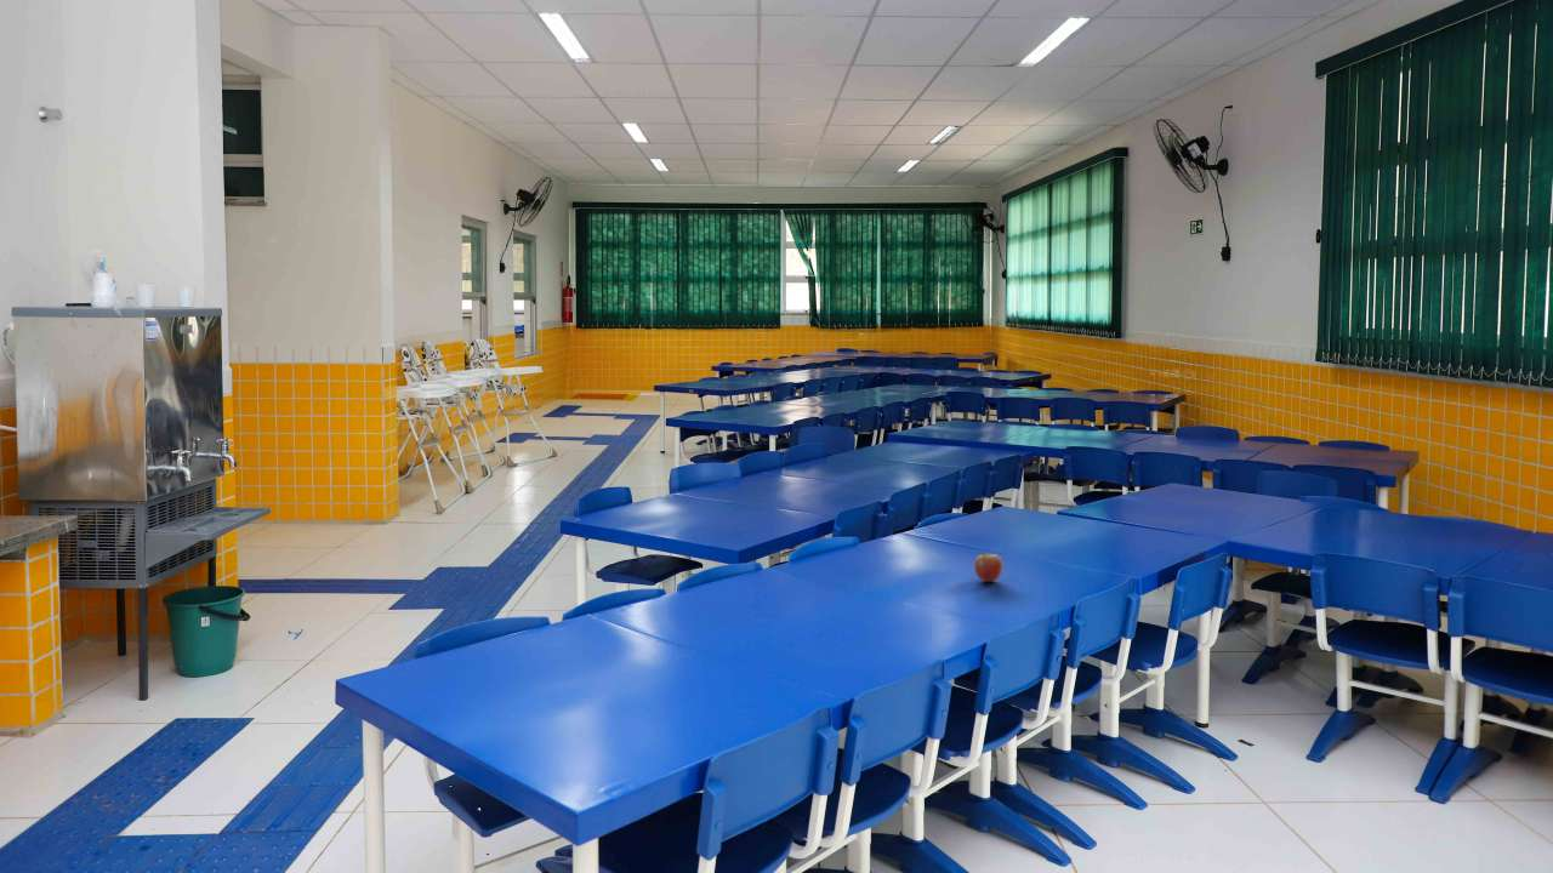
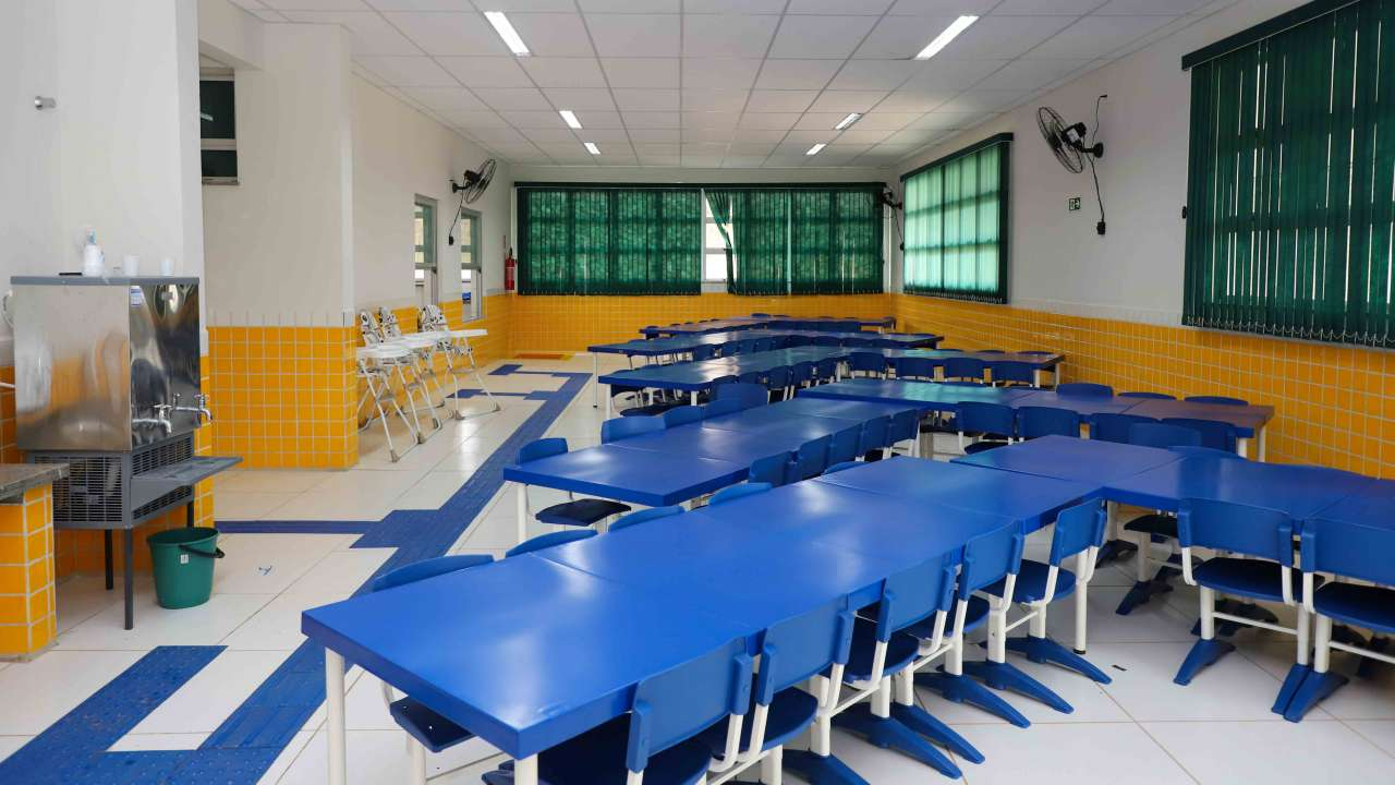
- fruit [973,552,1005,583]
